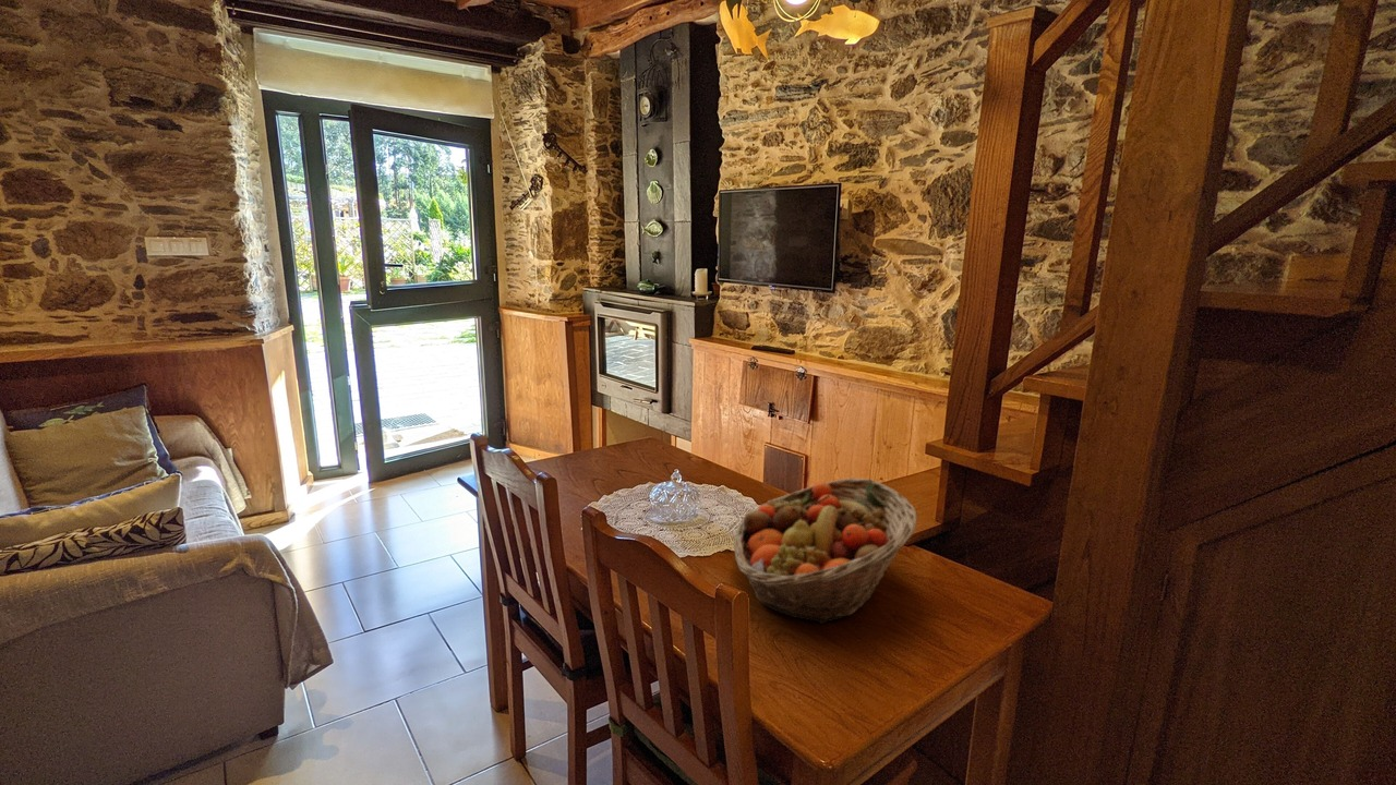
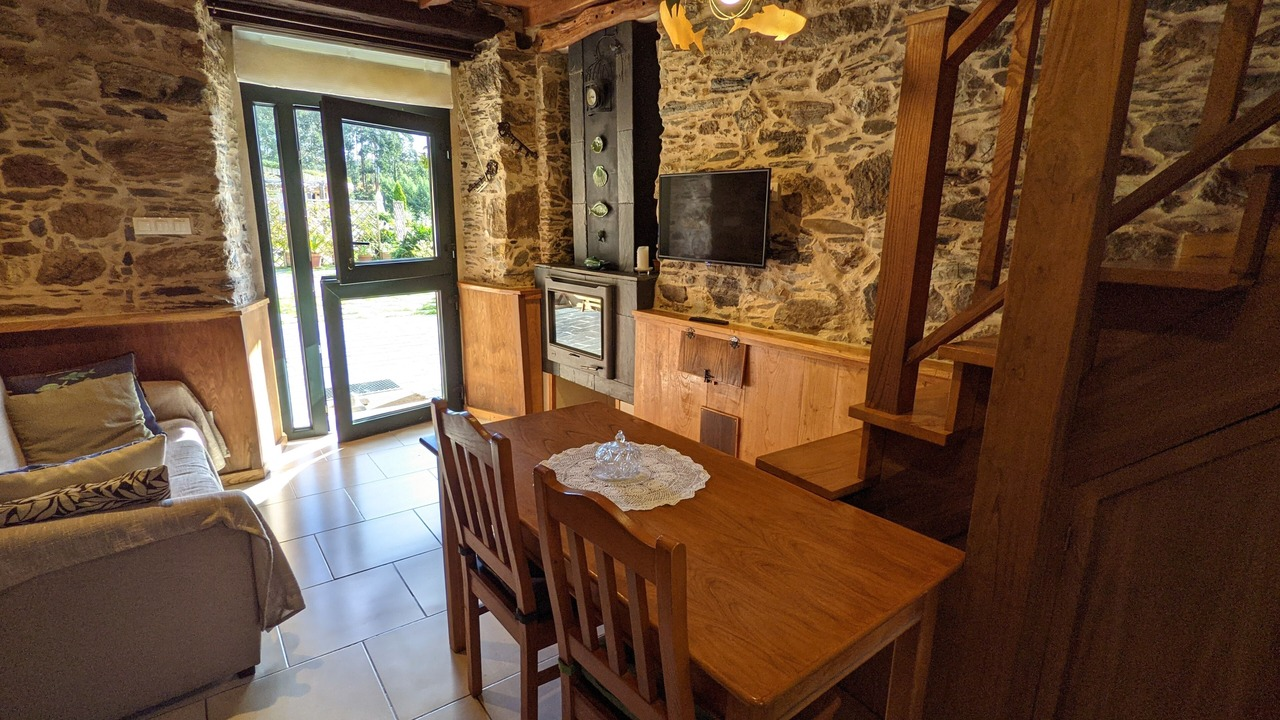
- fruit basket [733,476,918,625]
